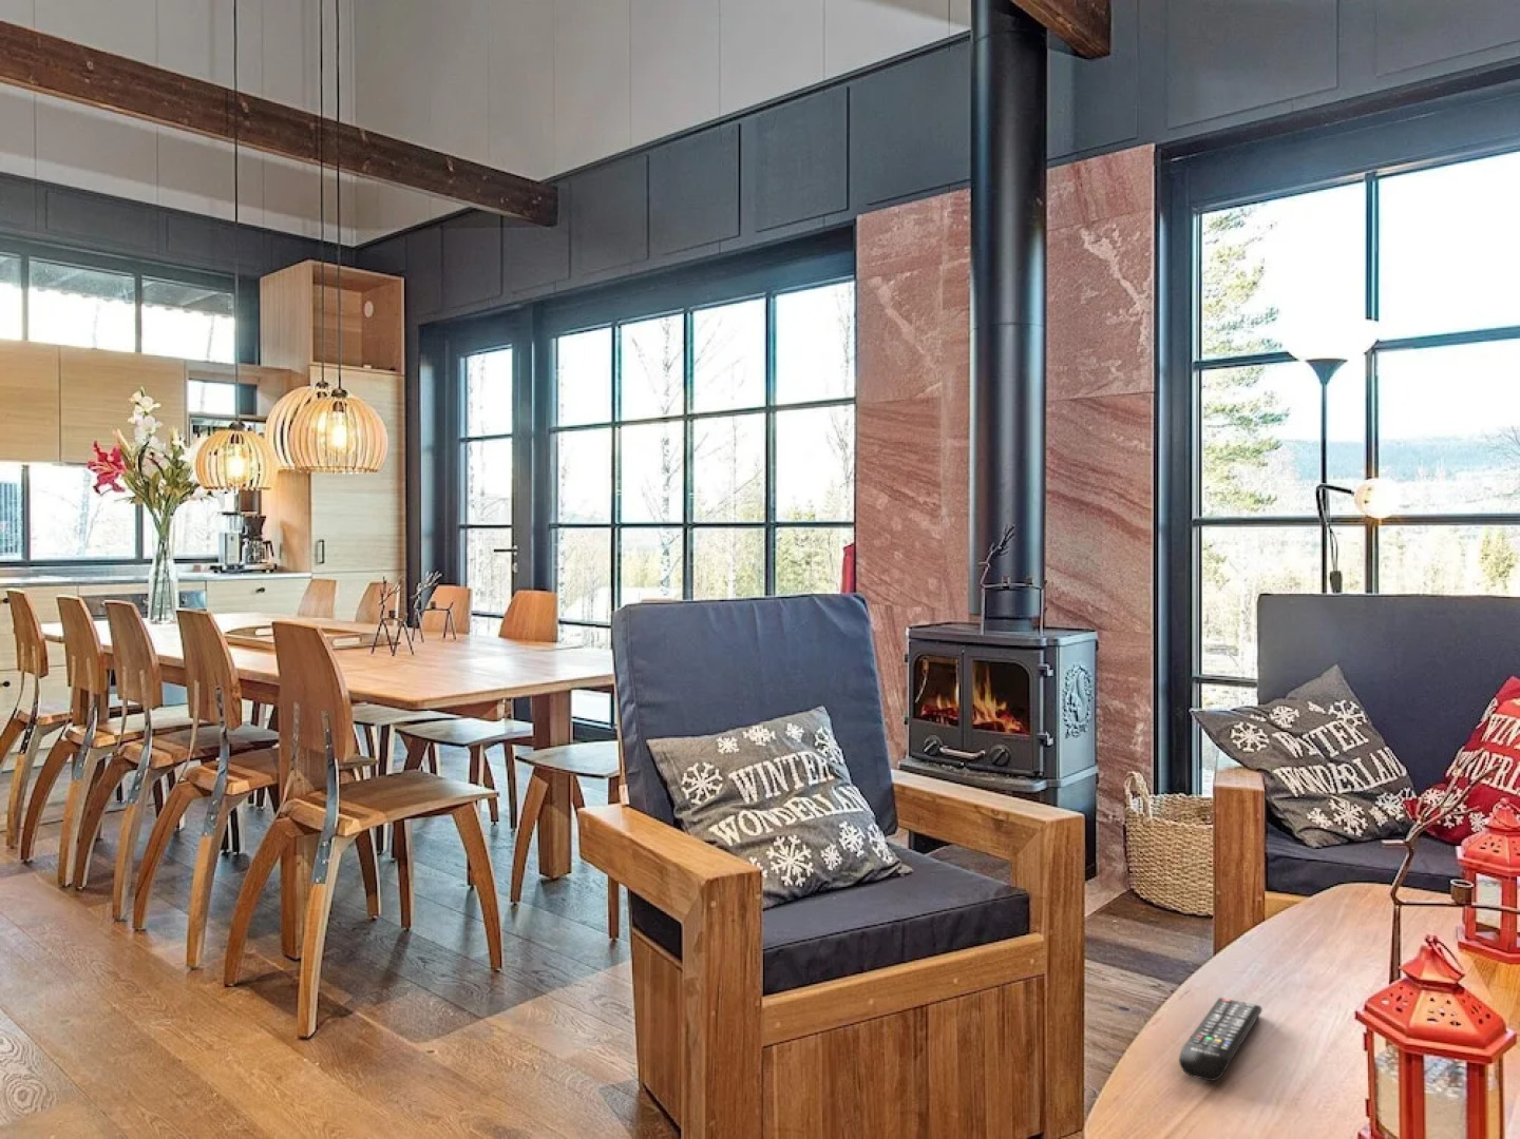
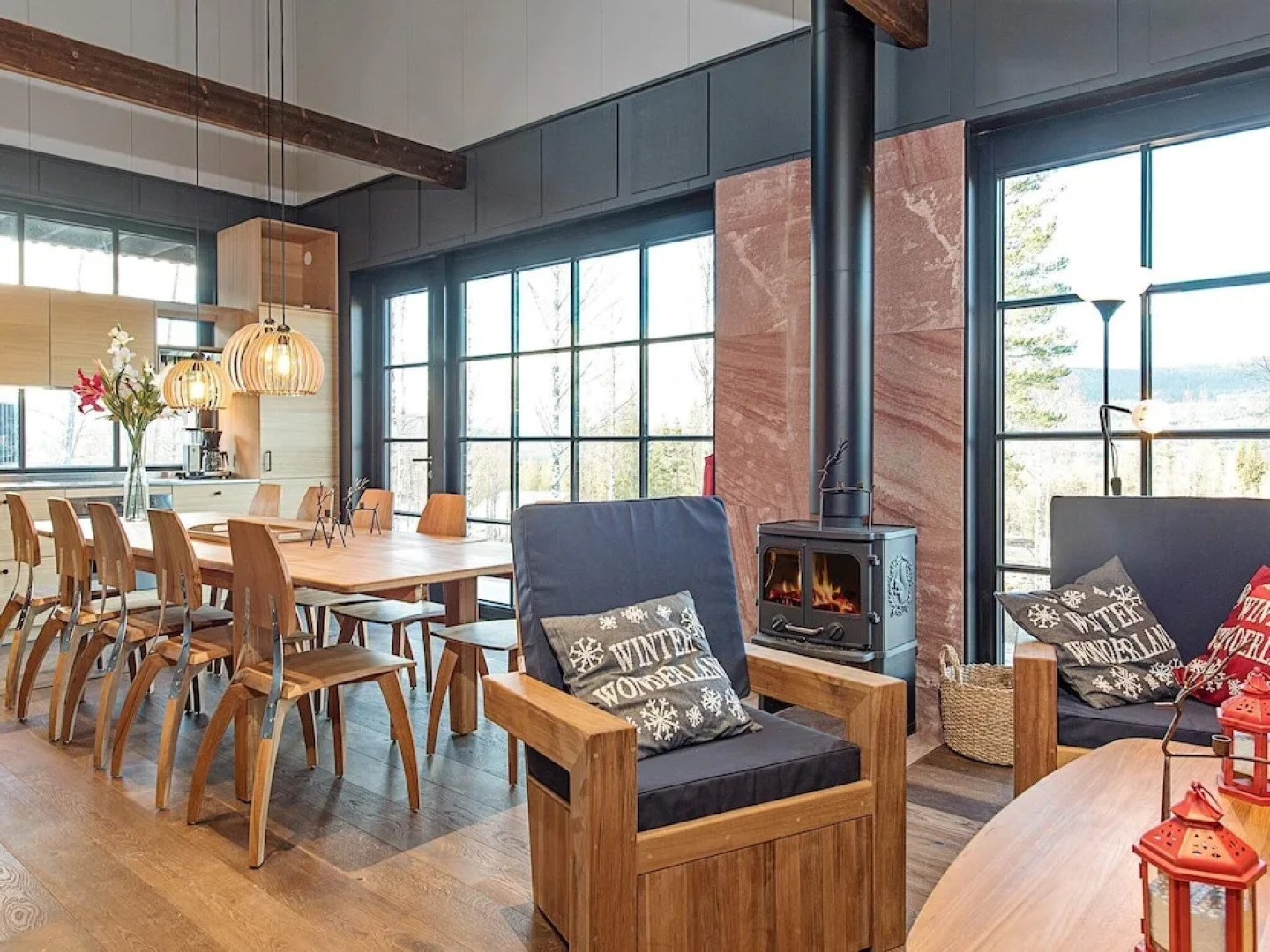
- remote control [1178,997,1264,1082]
